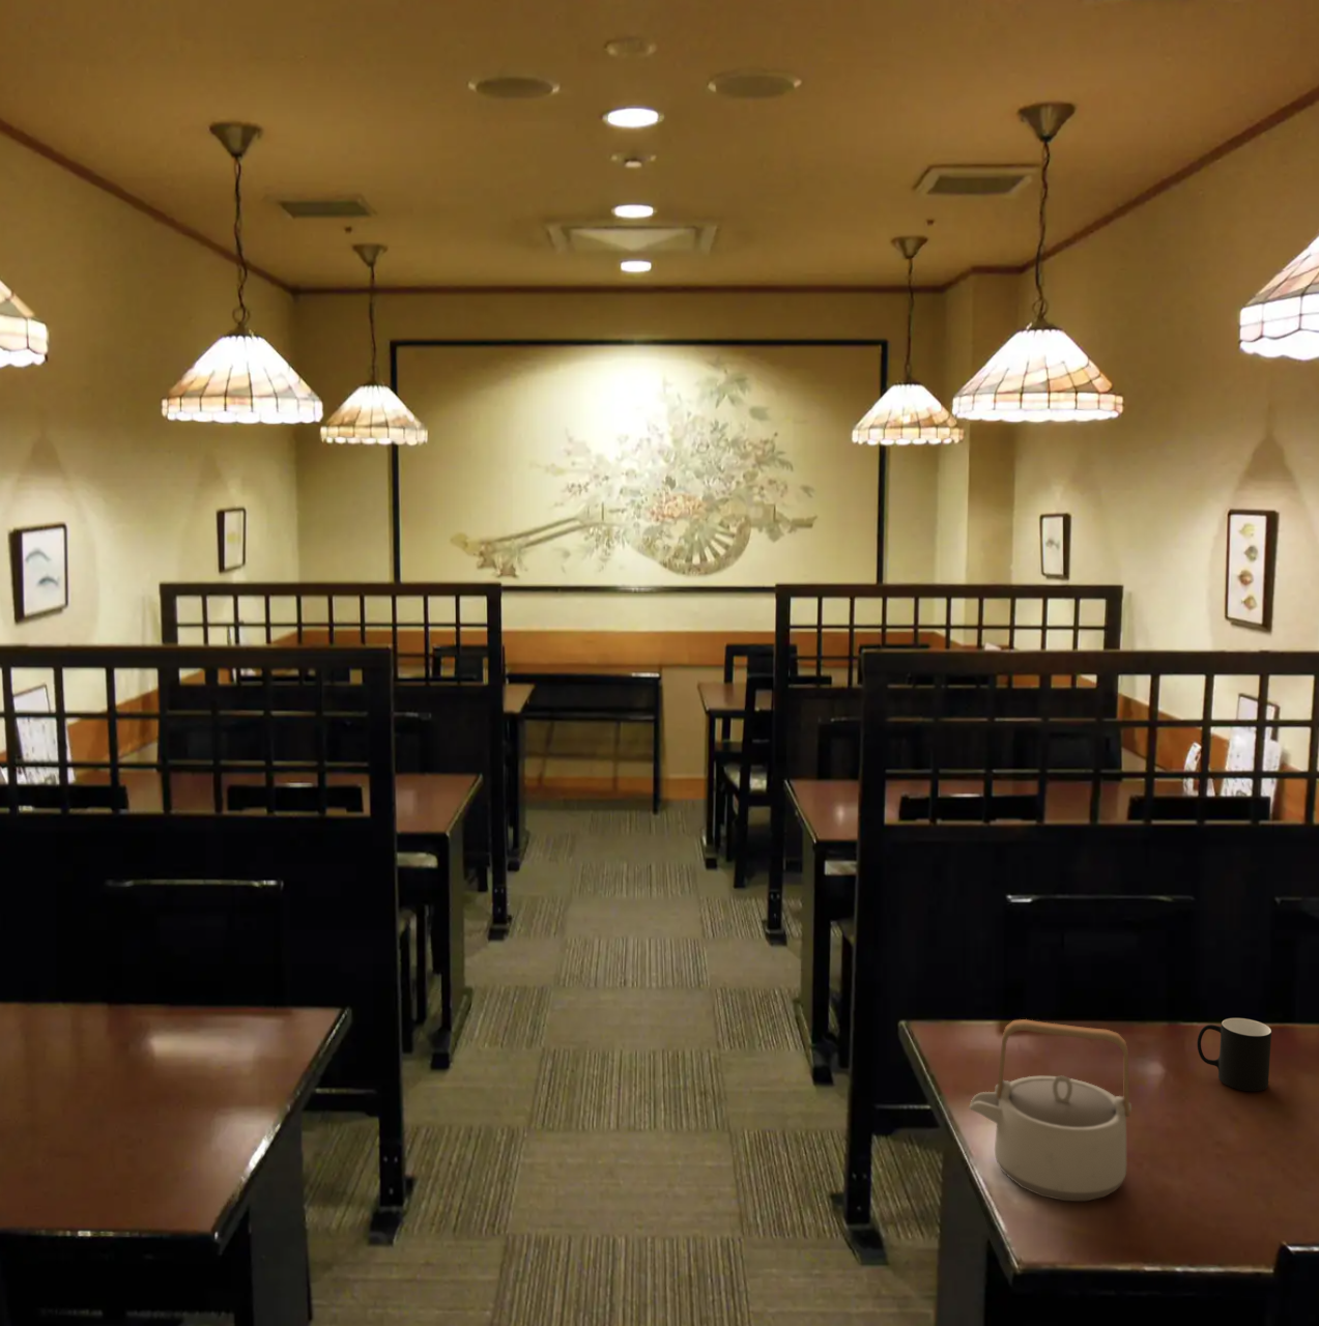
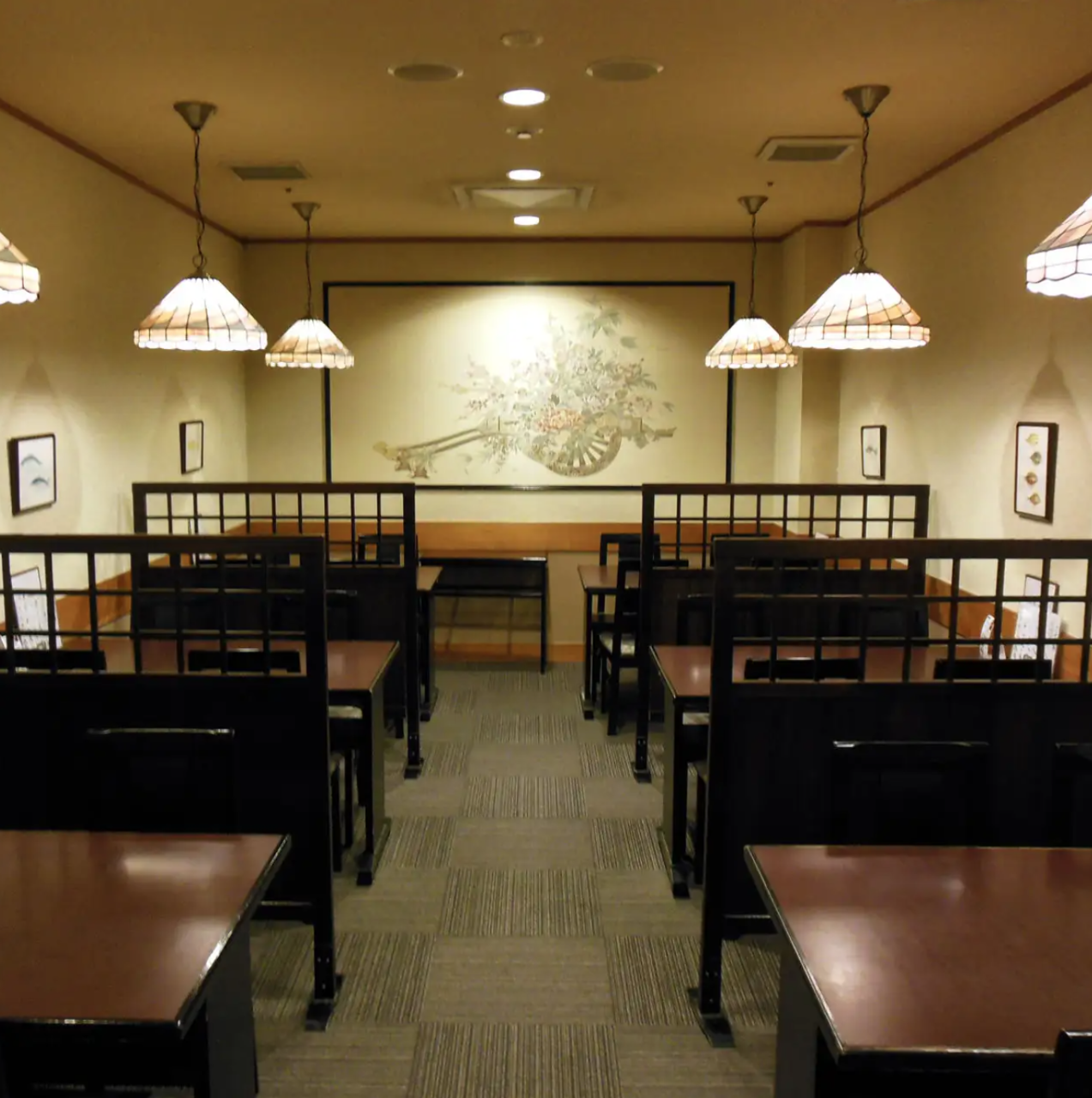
- teapot [968,1018,1133,1202]
- cup [1196,1017,1272,1092]
